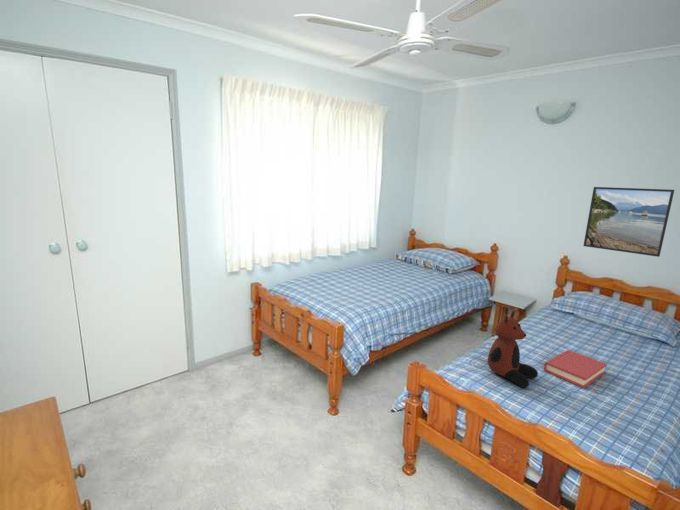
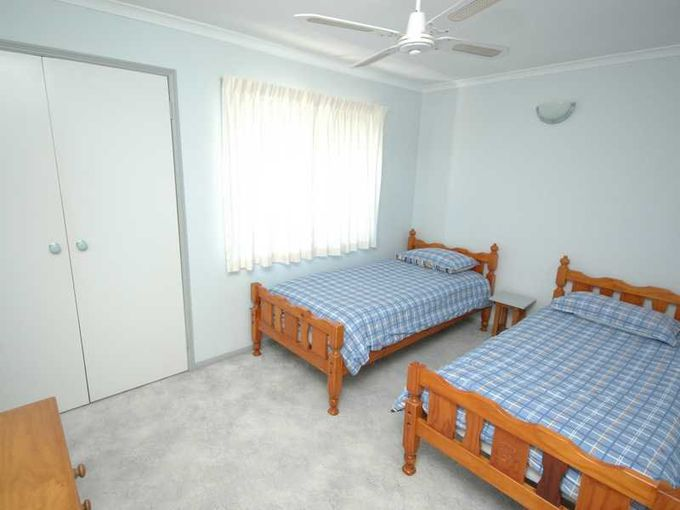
- hardback book [543,349,608,389]
- teddy bear [487,310,539,389]
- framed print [582,186,675,258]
